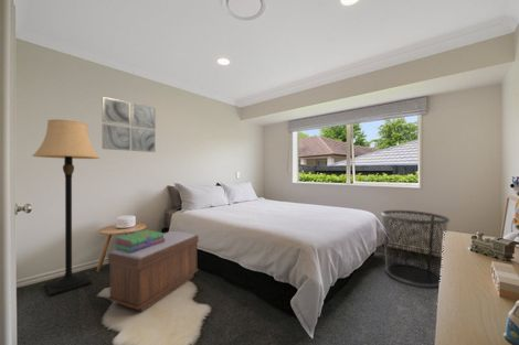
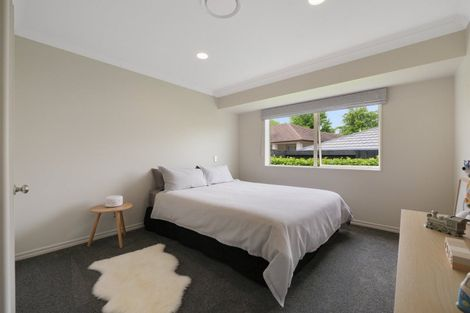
- waste bin [380,209,451,288]
- wall art [102,96,157,153]
- lamp [31,118,100,298]
- bench [107,230,200,313]
- stack of books [113,229,165,252]
